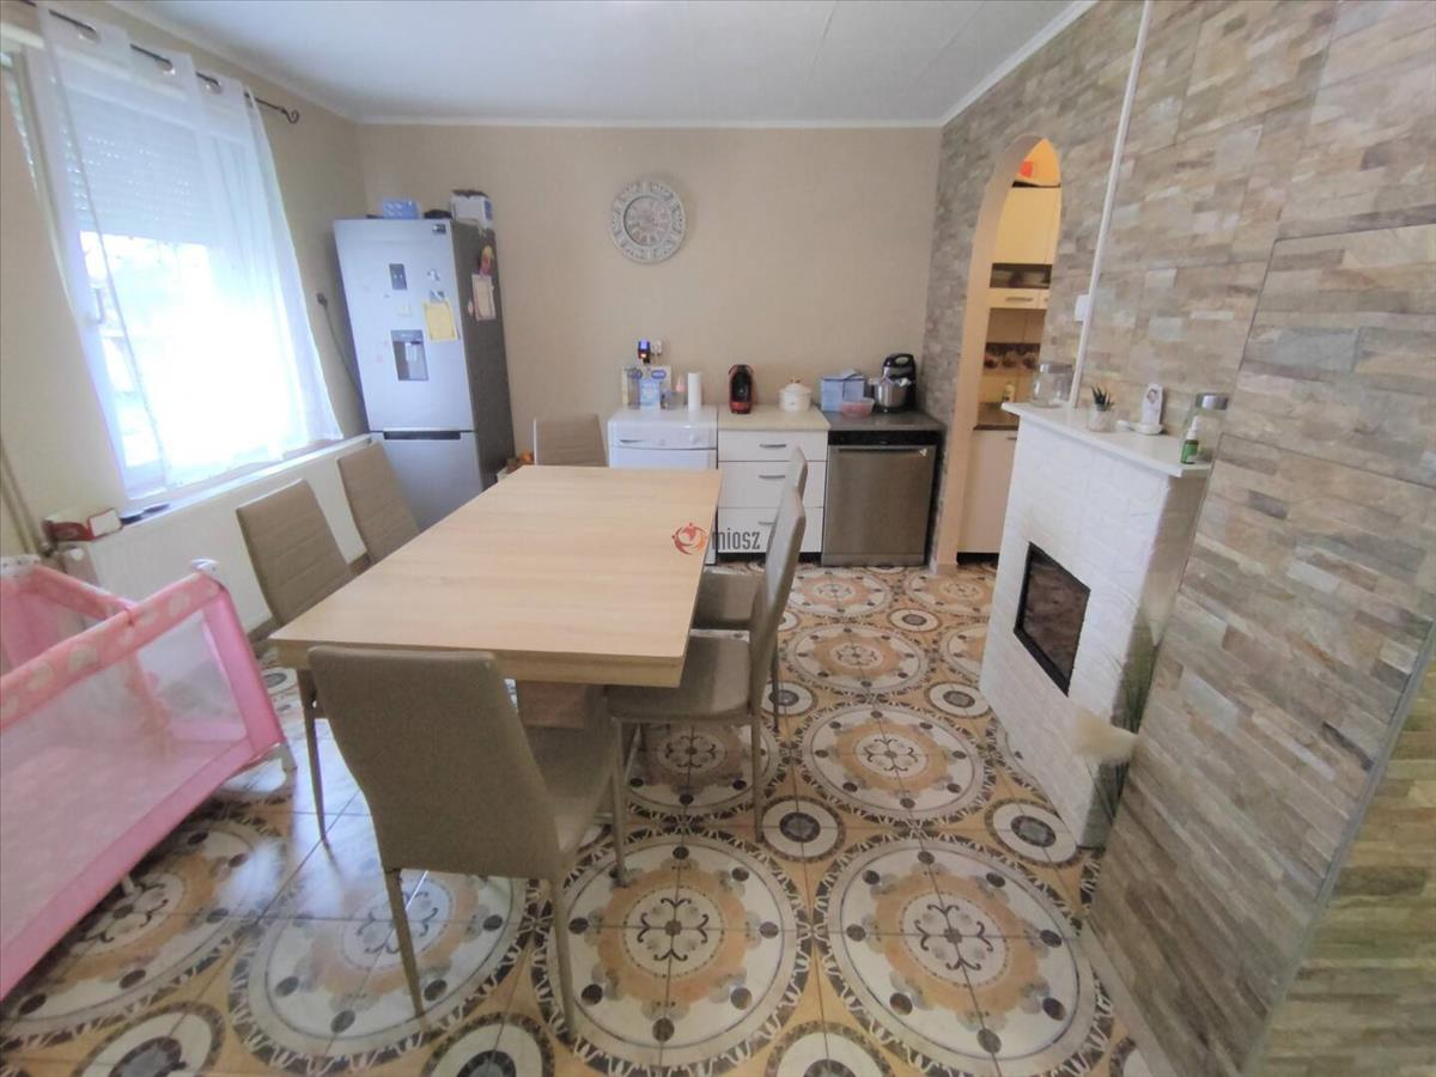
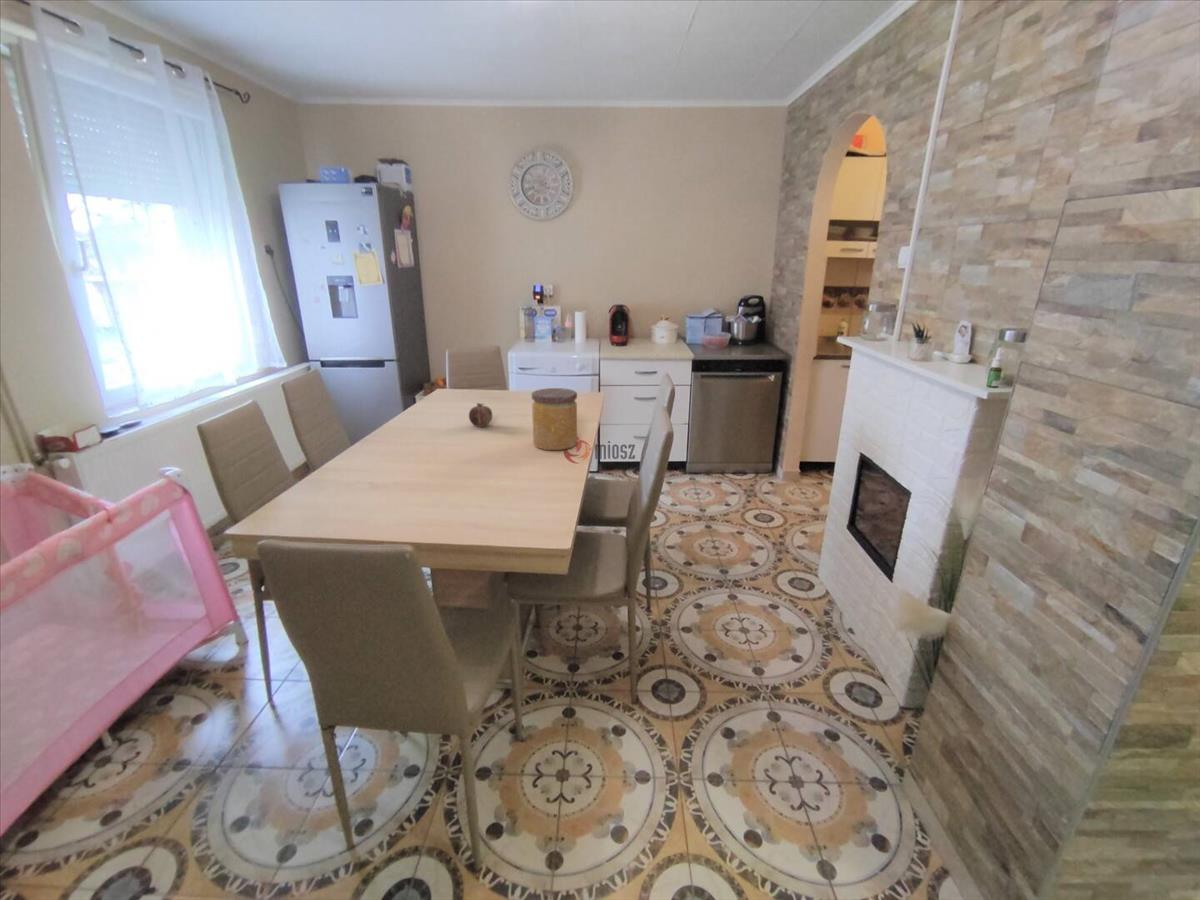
+ jar [531,387,578,451]
+ fruit [468,402,493,428]
